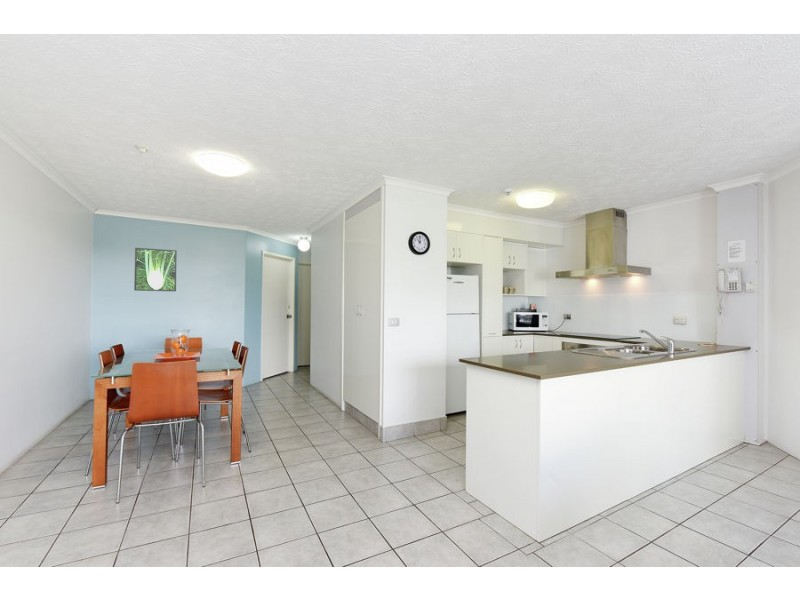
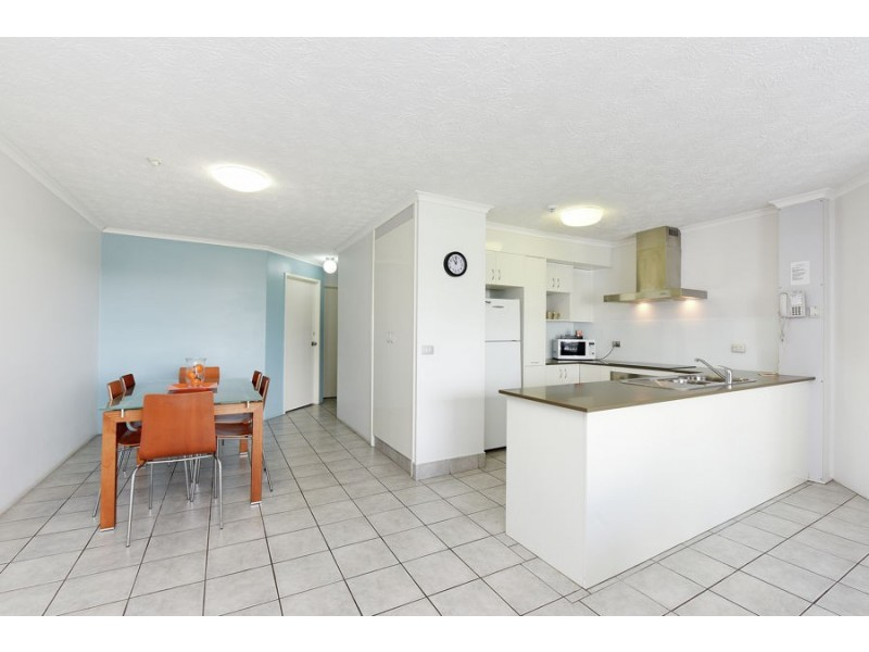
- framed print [133,247,178,292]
